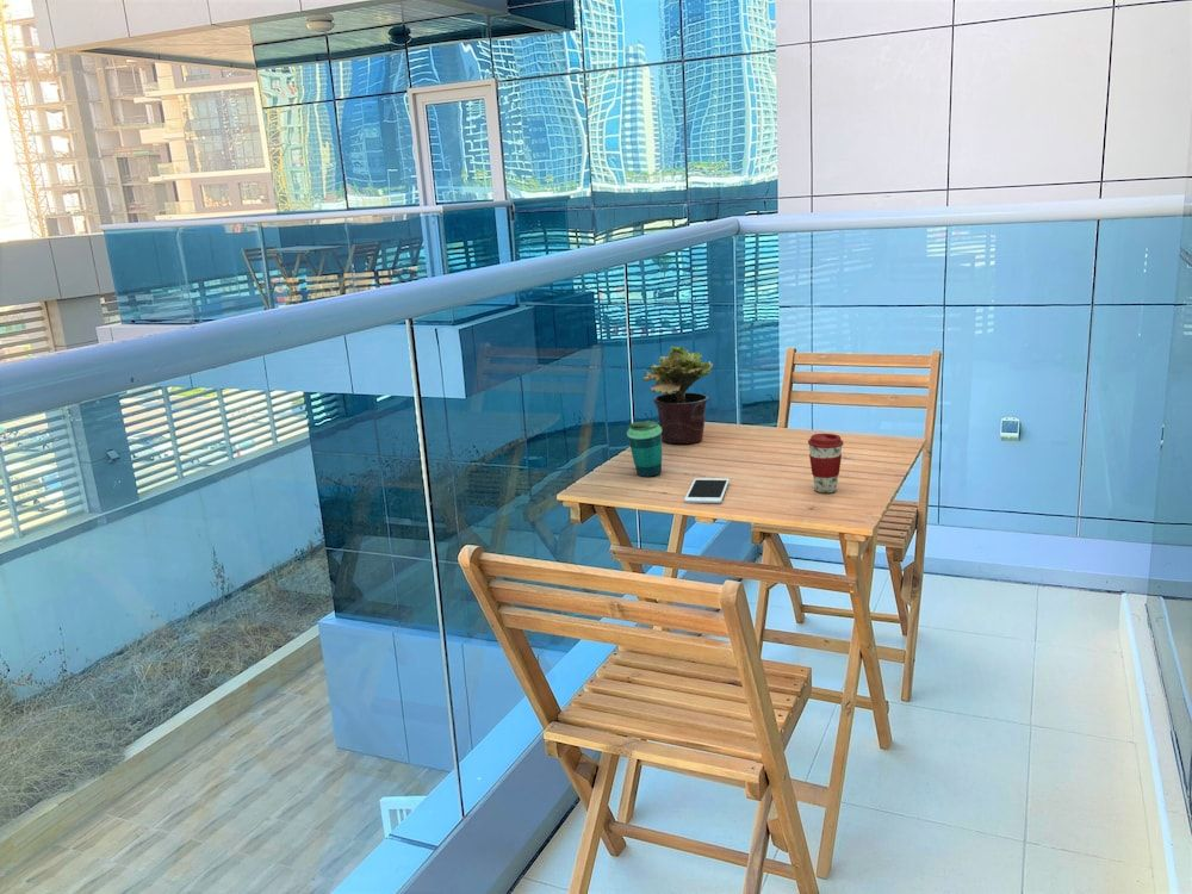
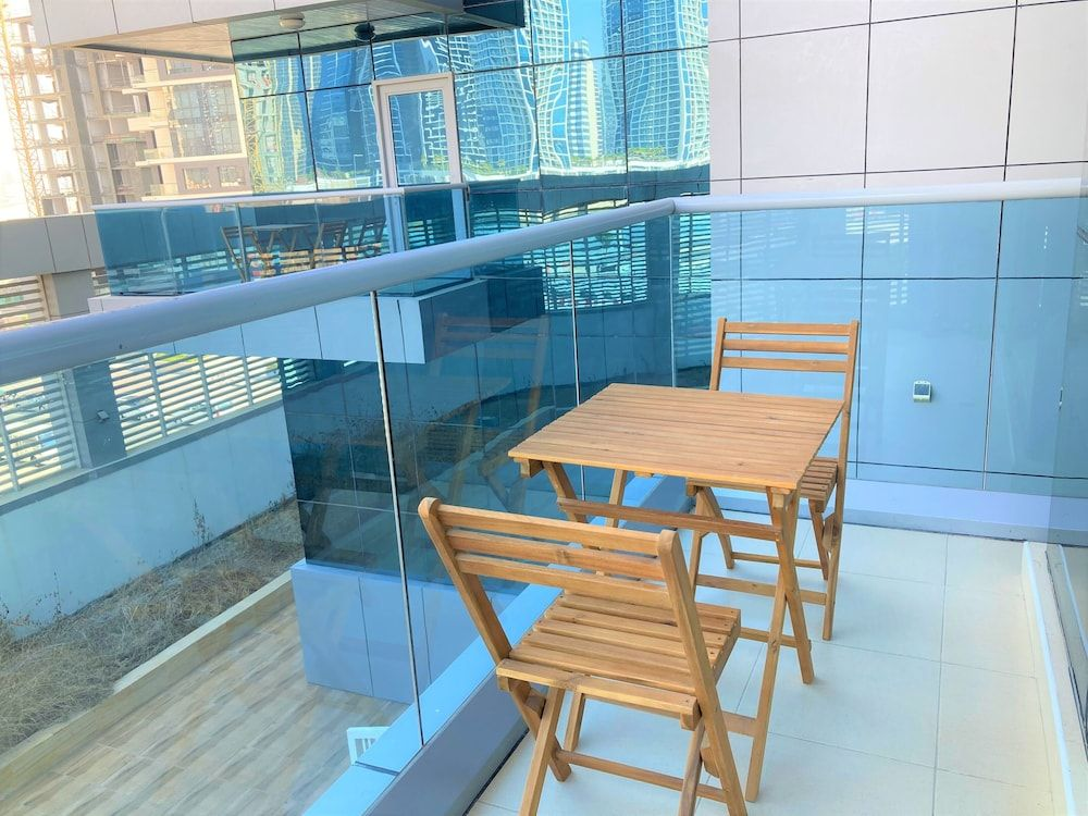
- cup [626,420,663,478]
- cell phone [683,477,731,504]
- coffee cup [807,433,845,493]
- potted plant [641,346,714,445]
